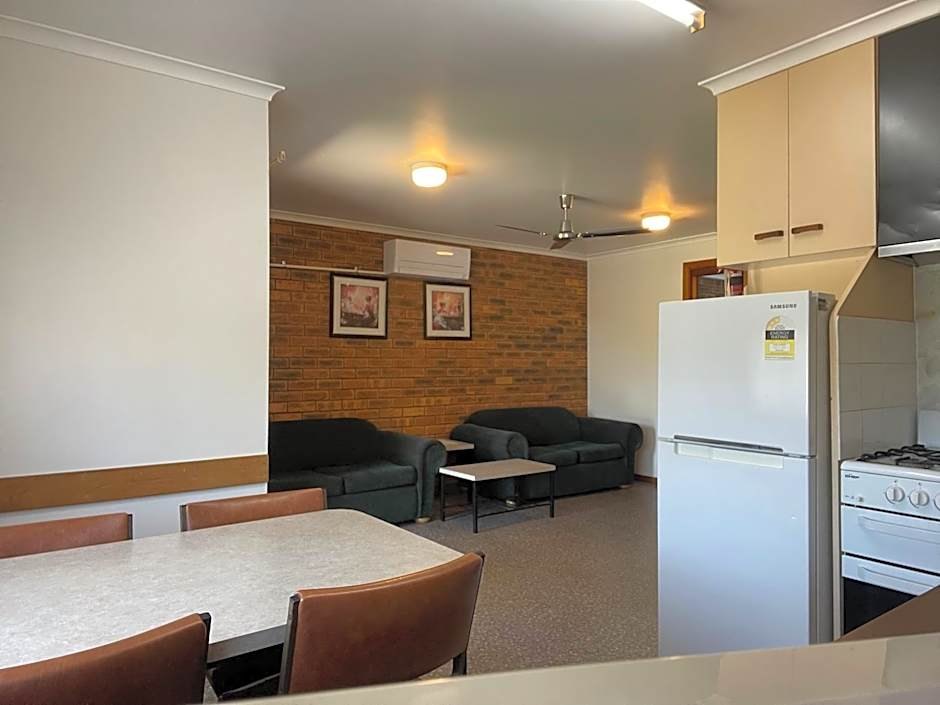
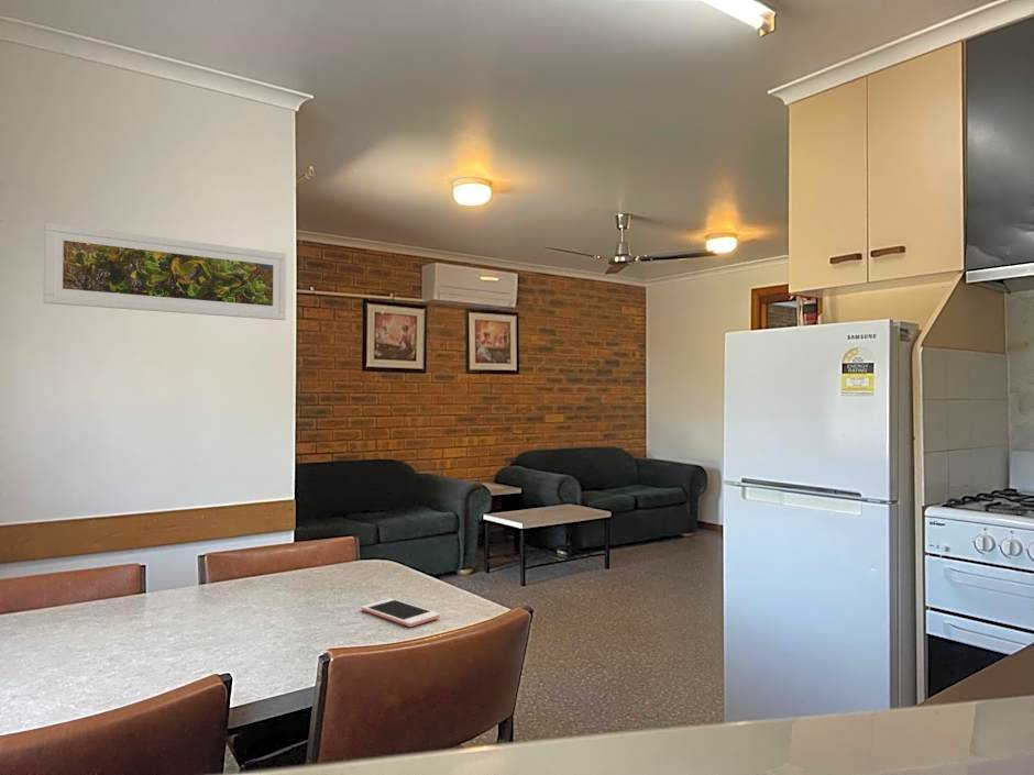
+ cell phone [361,597,441,628]
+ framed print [43,222,288,321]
